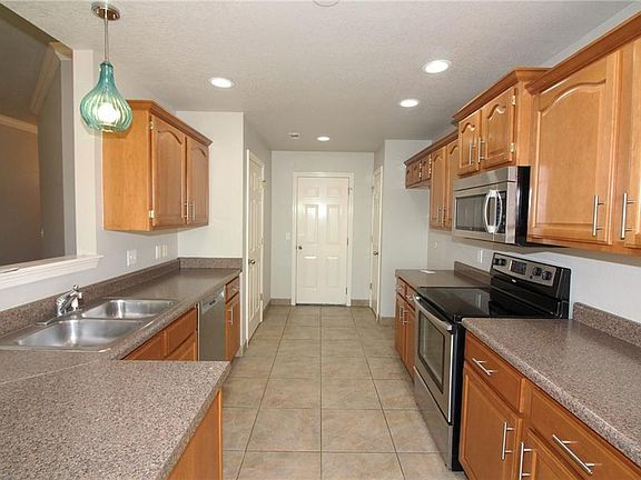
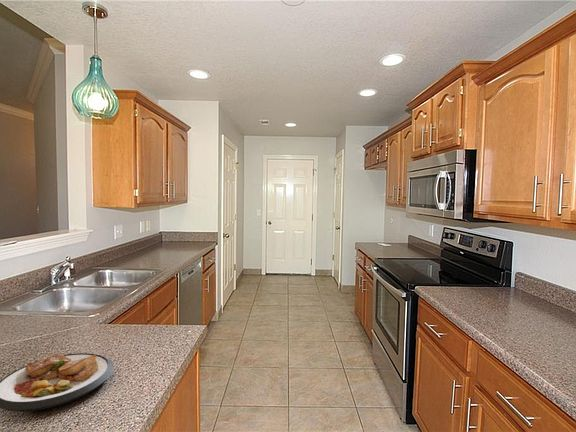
+ plate [0,352,115,412]
